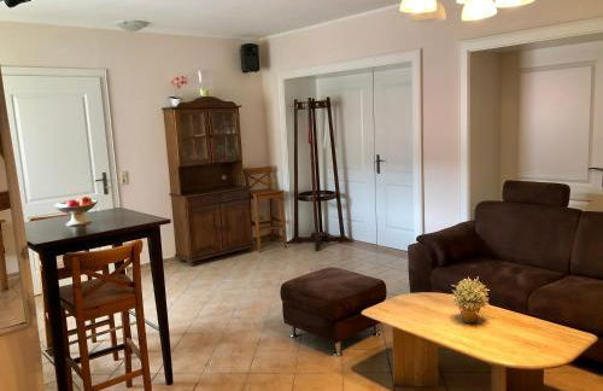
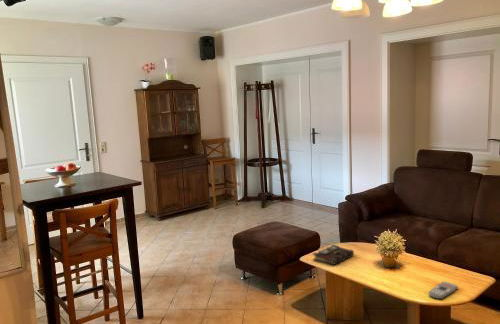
+ remote control [427,281,459,300]
+ book [312,244,355,266]
